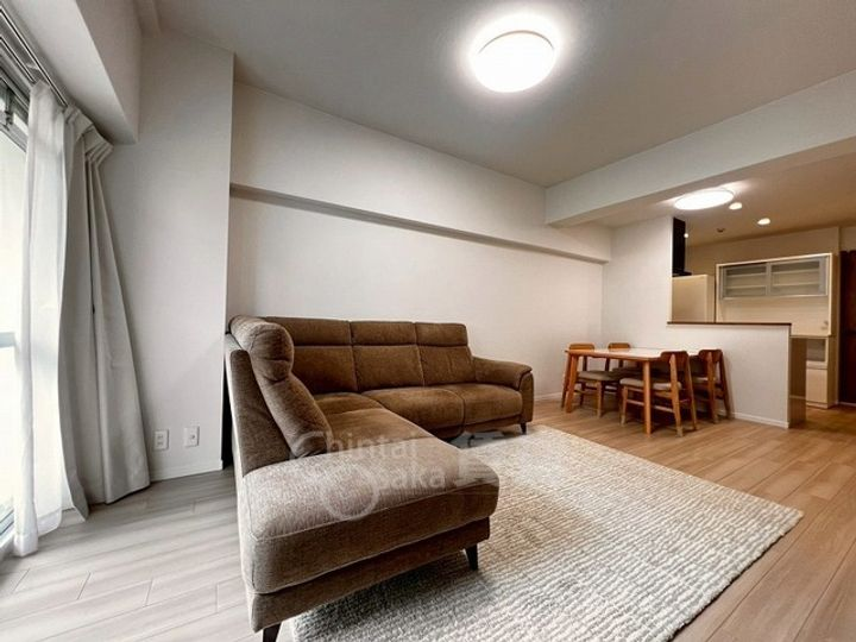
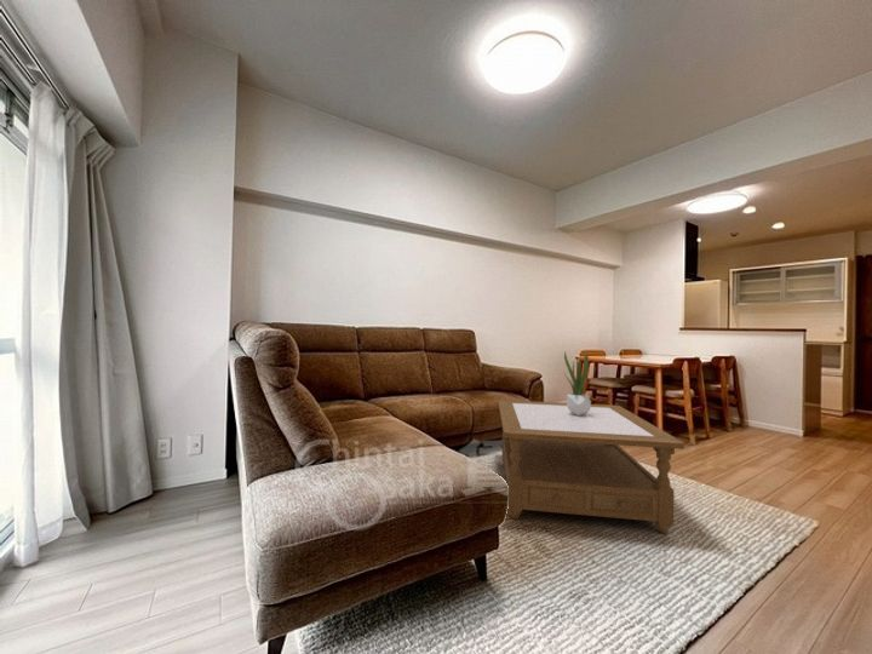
+ coffee table [497,398,685,534]
+ potted plant [563,350,595,417]
